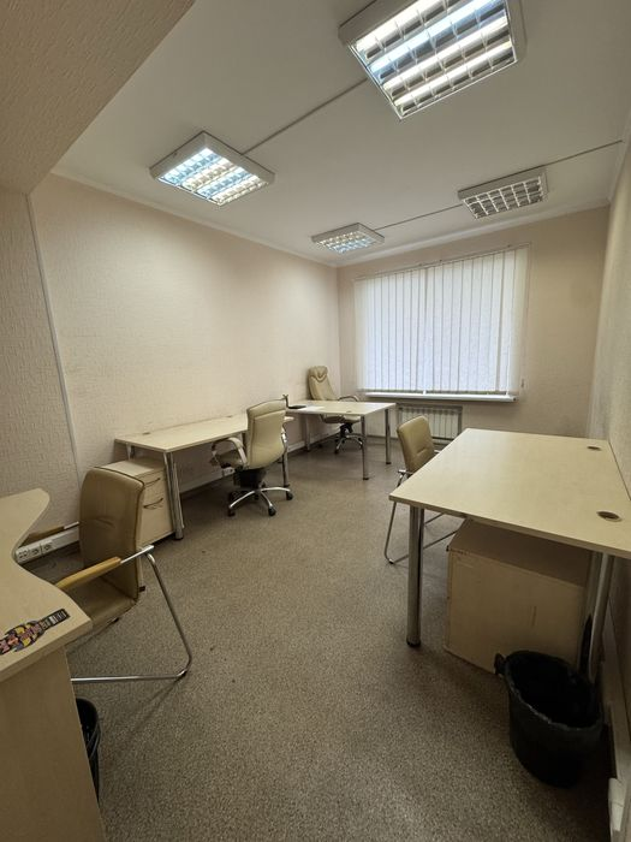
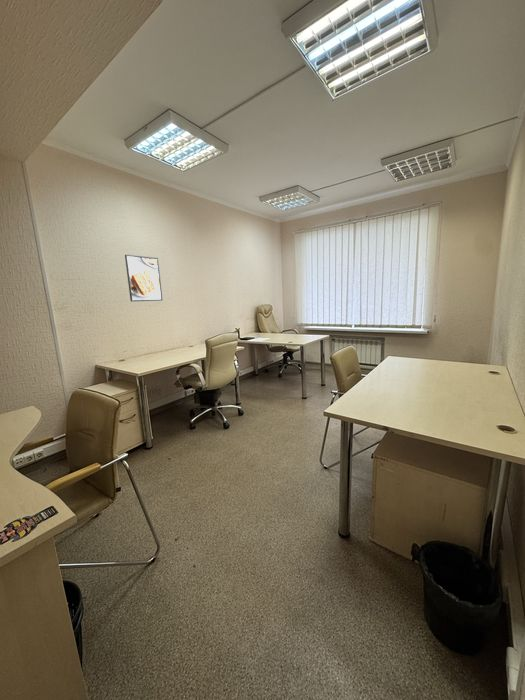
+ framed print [124,254,163,302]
